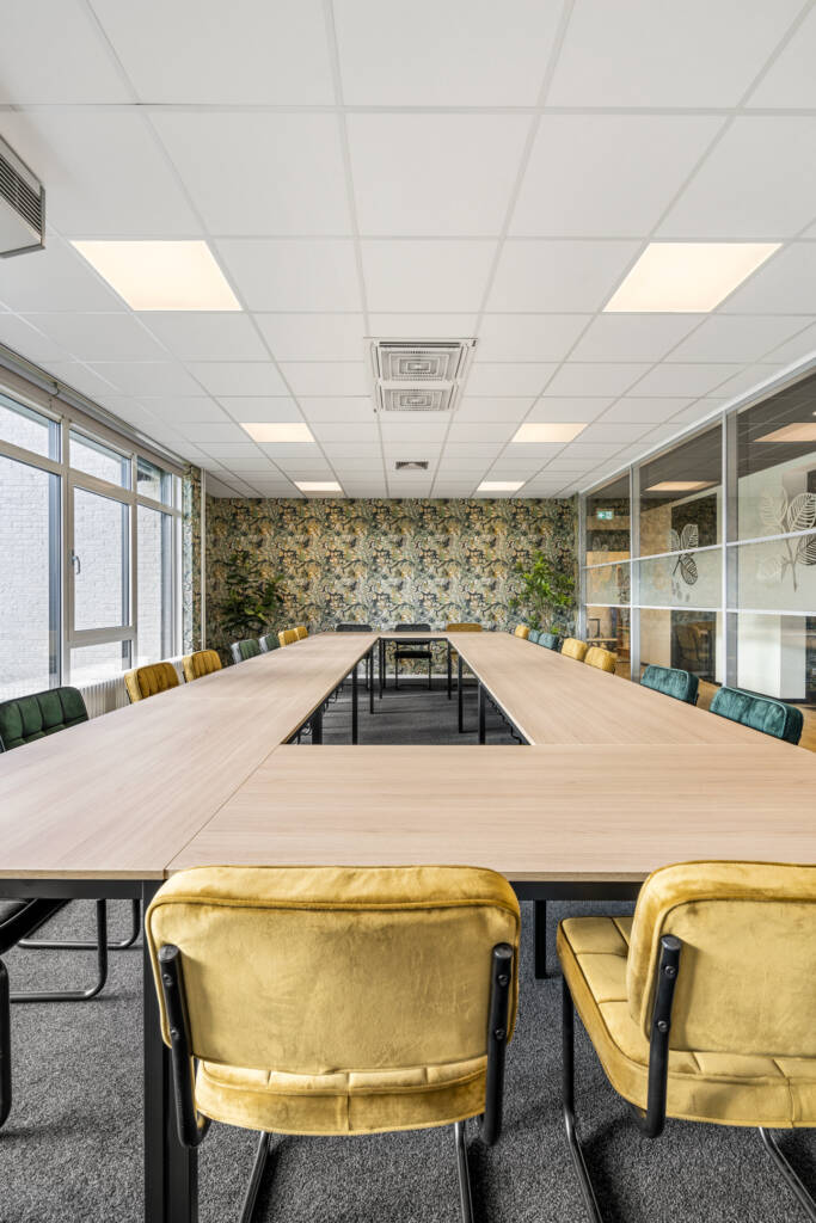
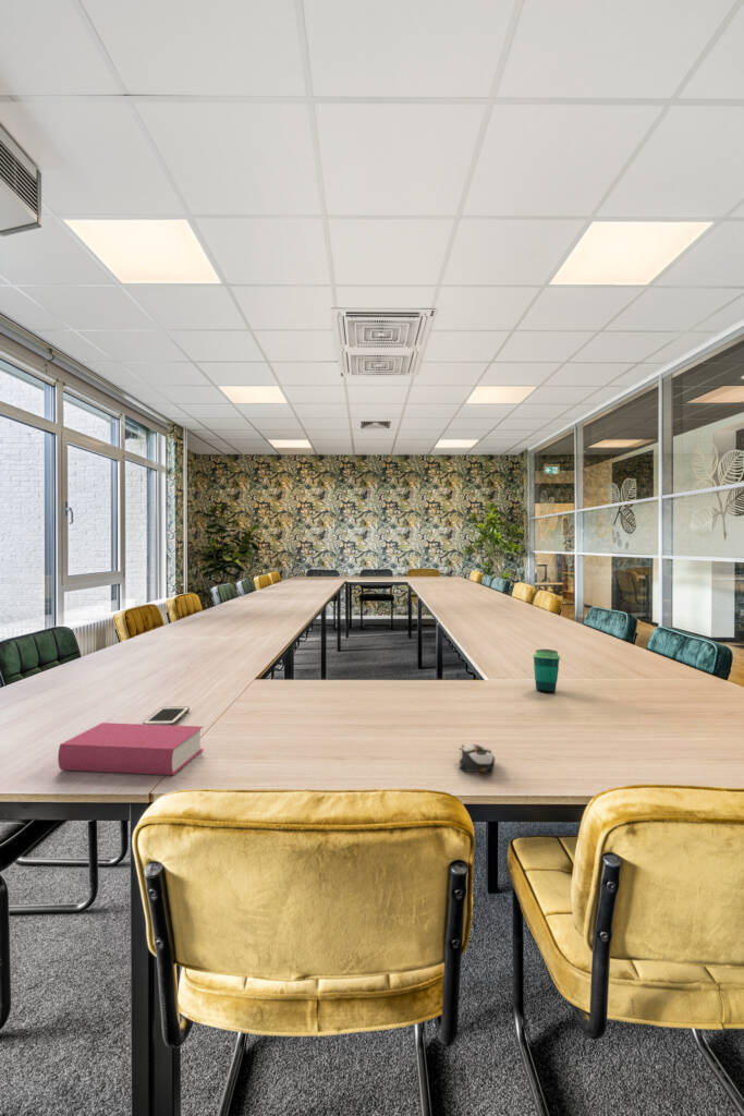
+ book [57,721,205,776]
+ cup [532,648,561,693]
+ cell phone [142,706,191,726]
+ computer mouse [458,743,496,774]
